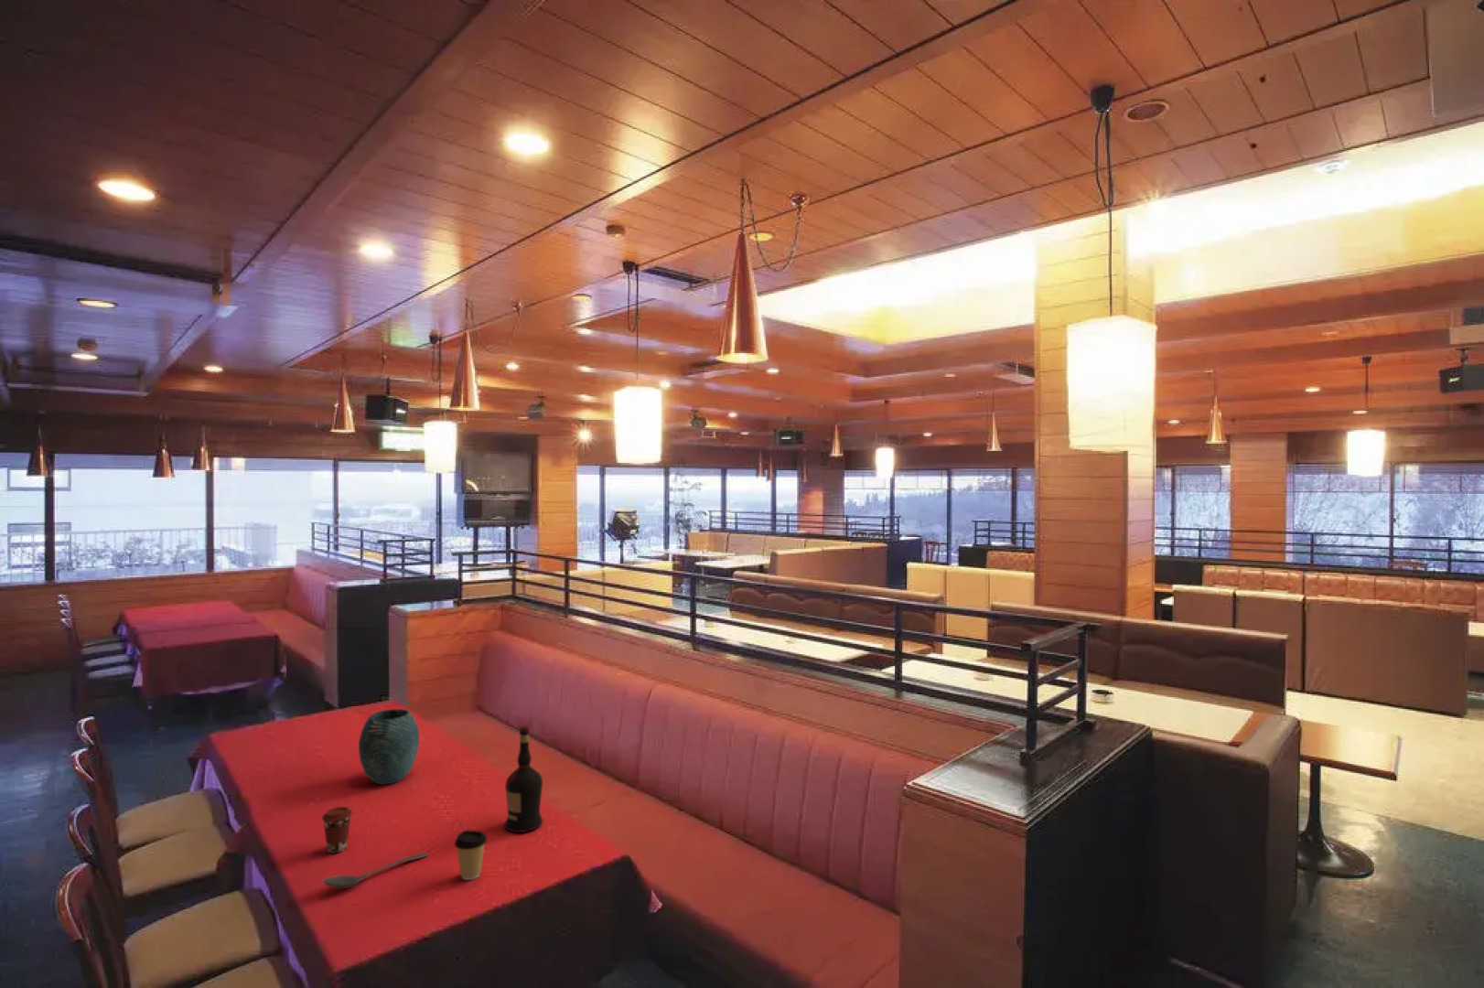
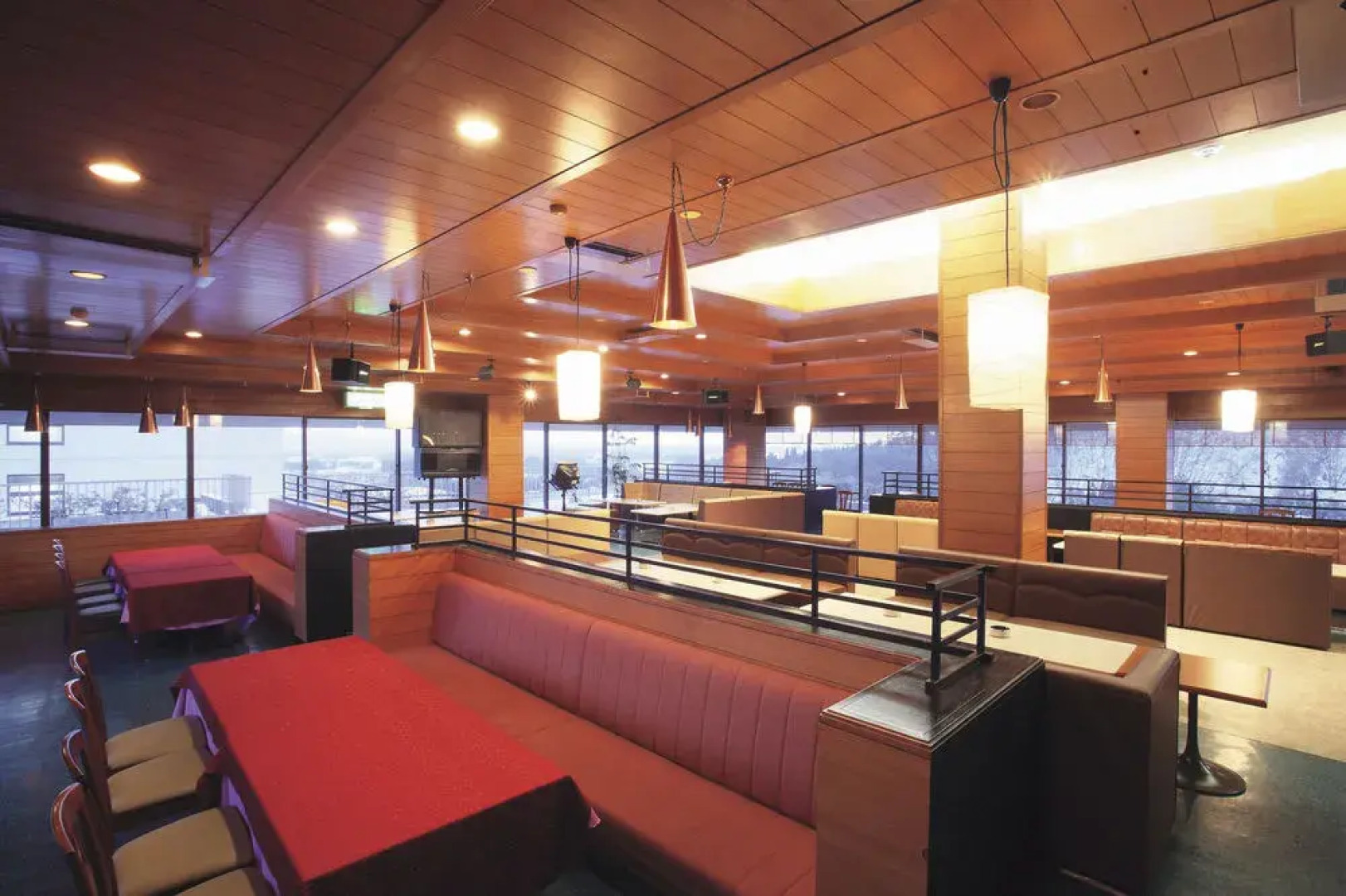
- stirrer [321,851,429,890]
- coffee cup [321,806,353,855]
- vase [357,708,420,786]
- liquor [504,724,544,834]
- coffee cup [454,829,488,881]
